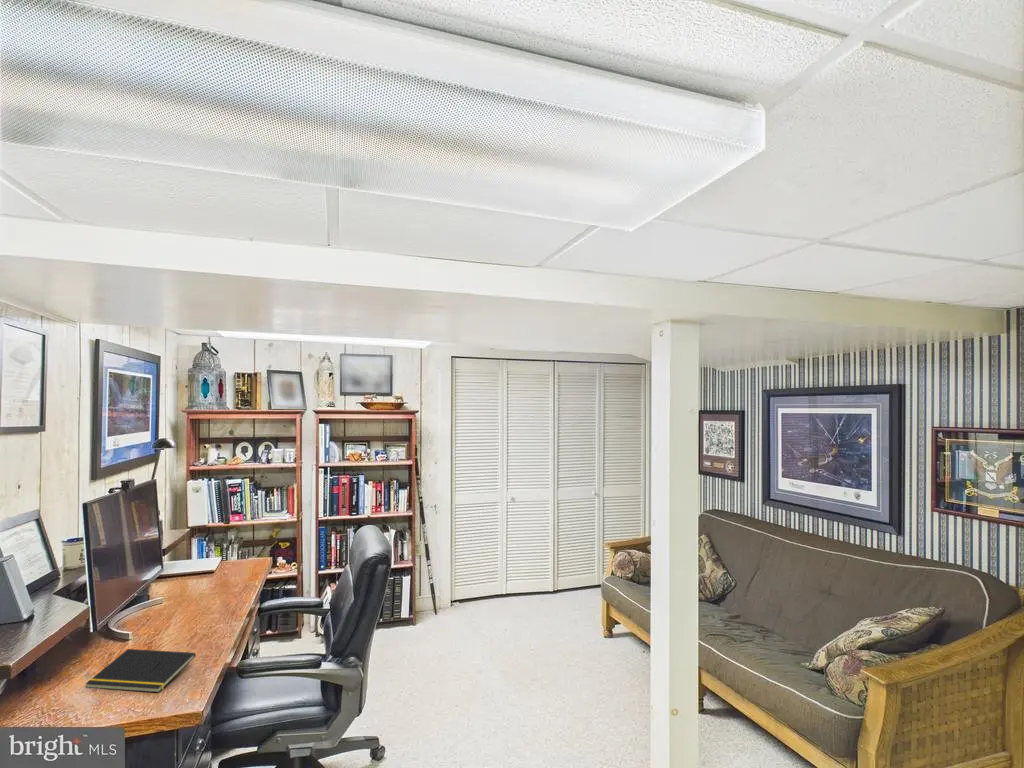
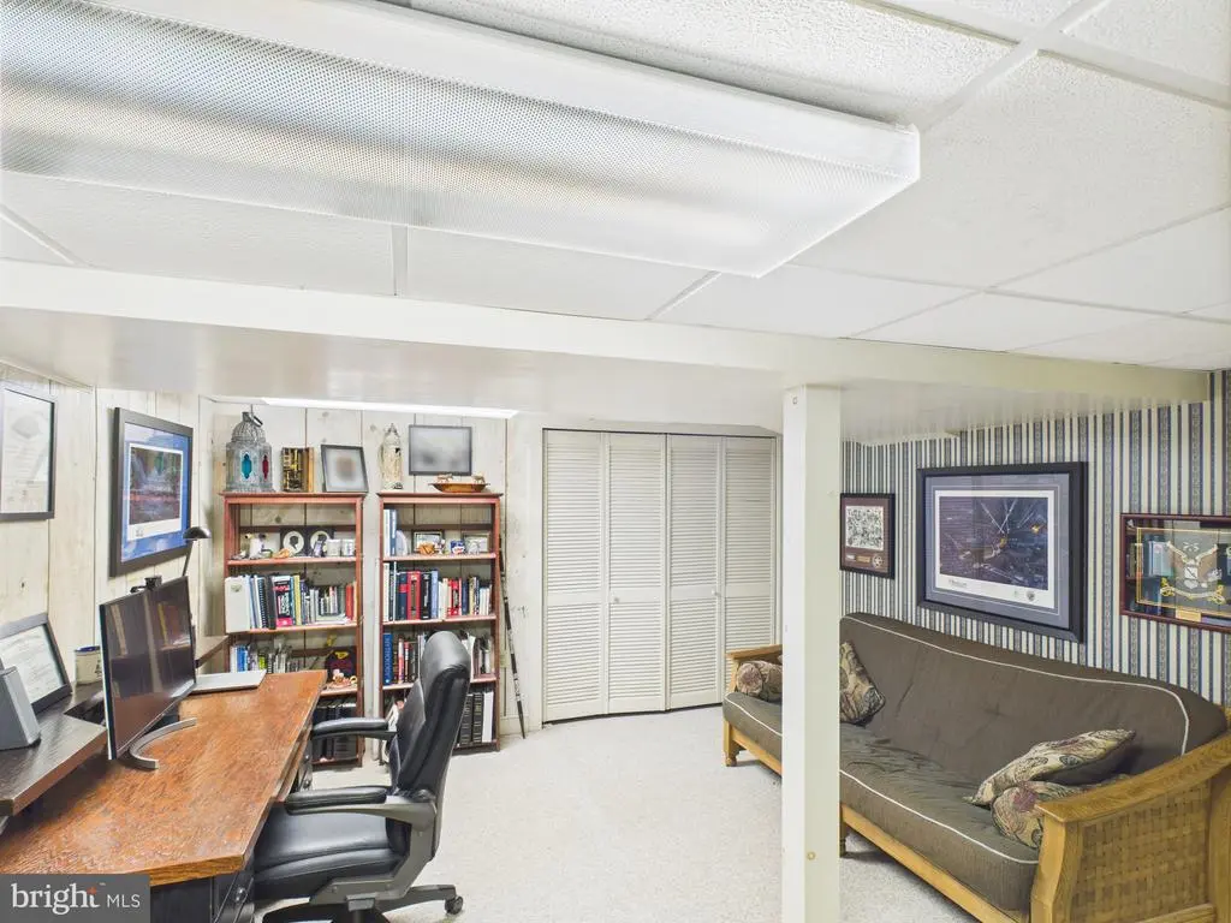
- notepad [85,648,197,694]
